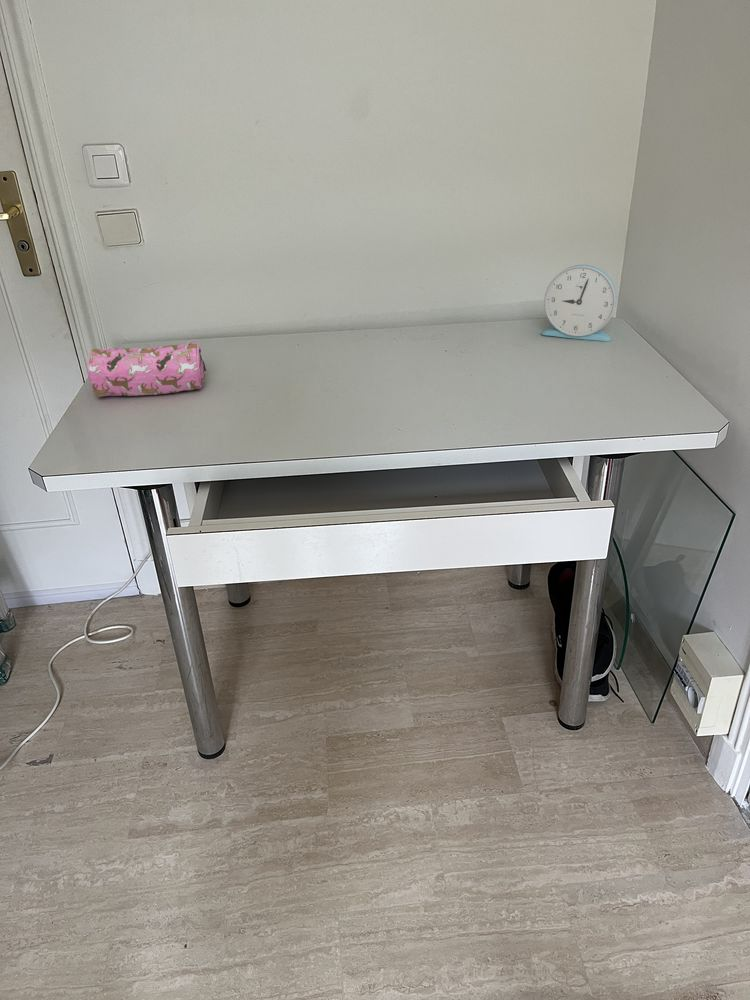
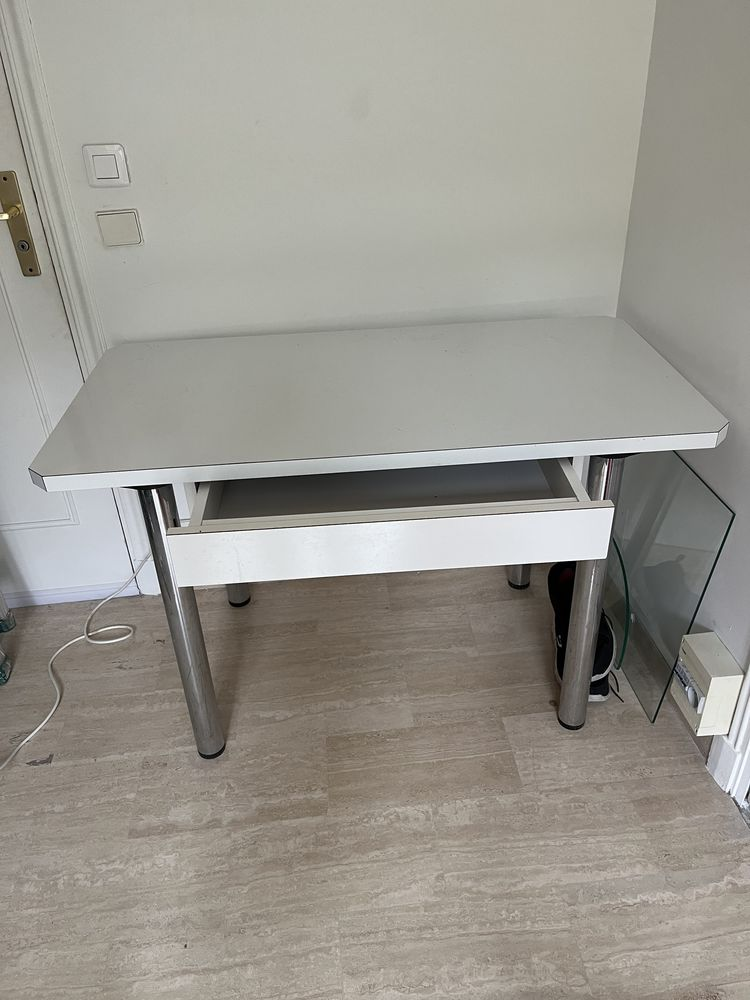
- pencil case [86,340,207,398]
- alarm clock [540,264,617,342]
